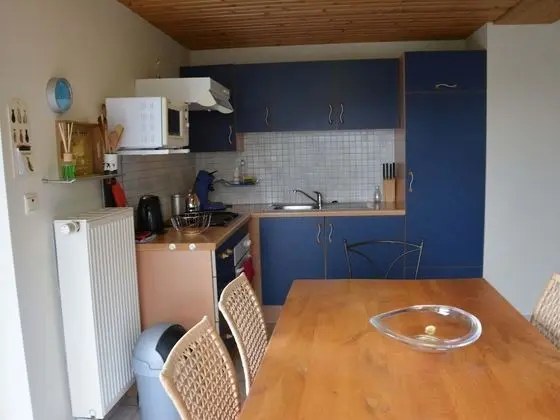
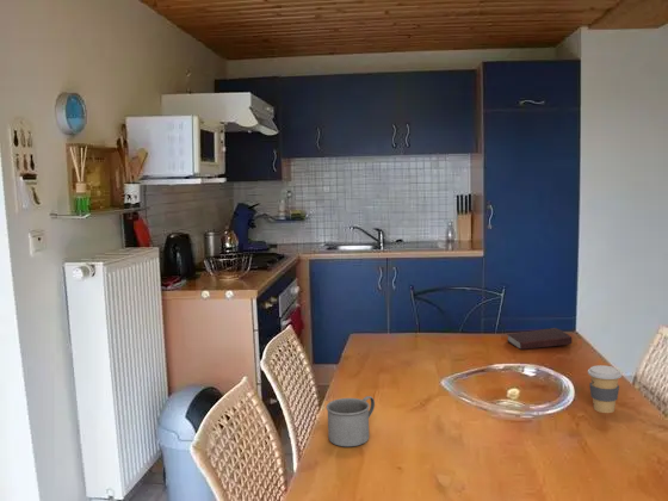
+ mug [326,395,376,447]
+ coffee cup [587,364,623,414]
+ book [506,327,573,351]
